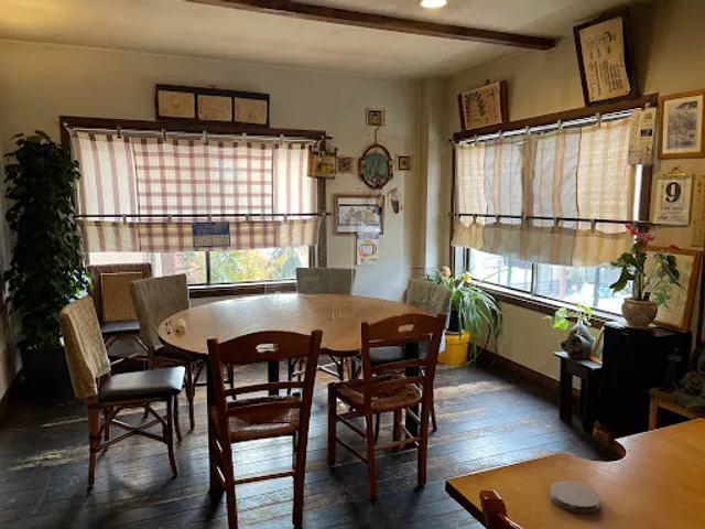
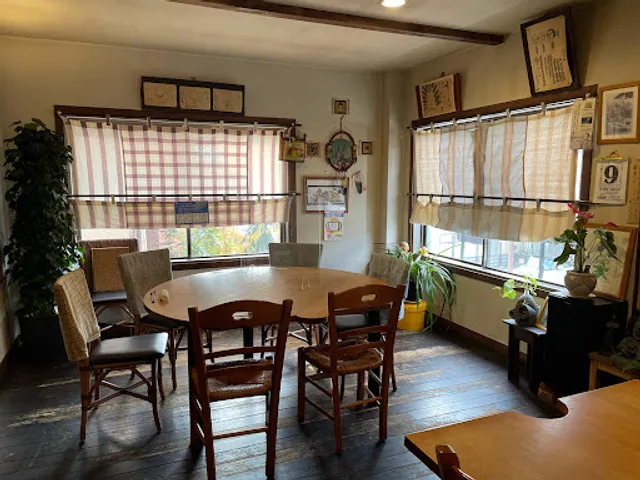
- coaster [549,479,601,514]
